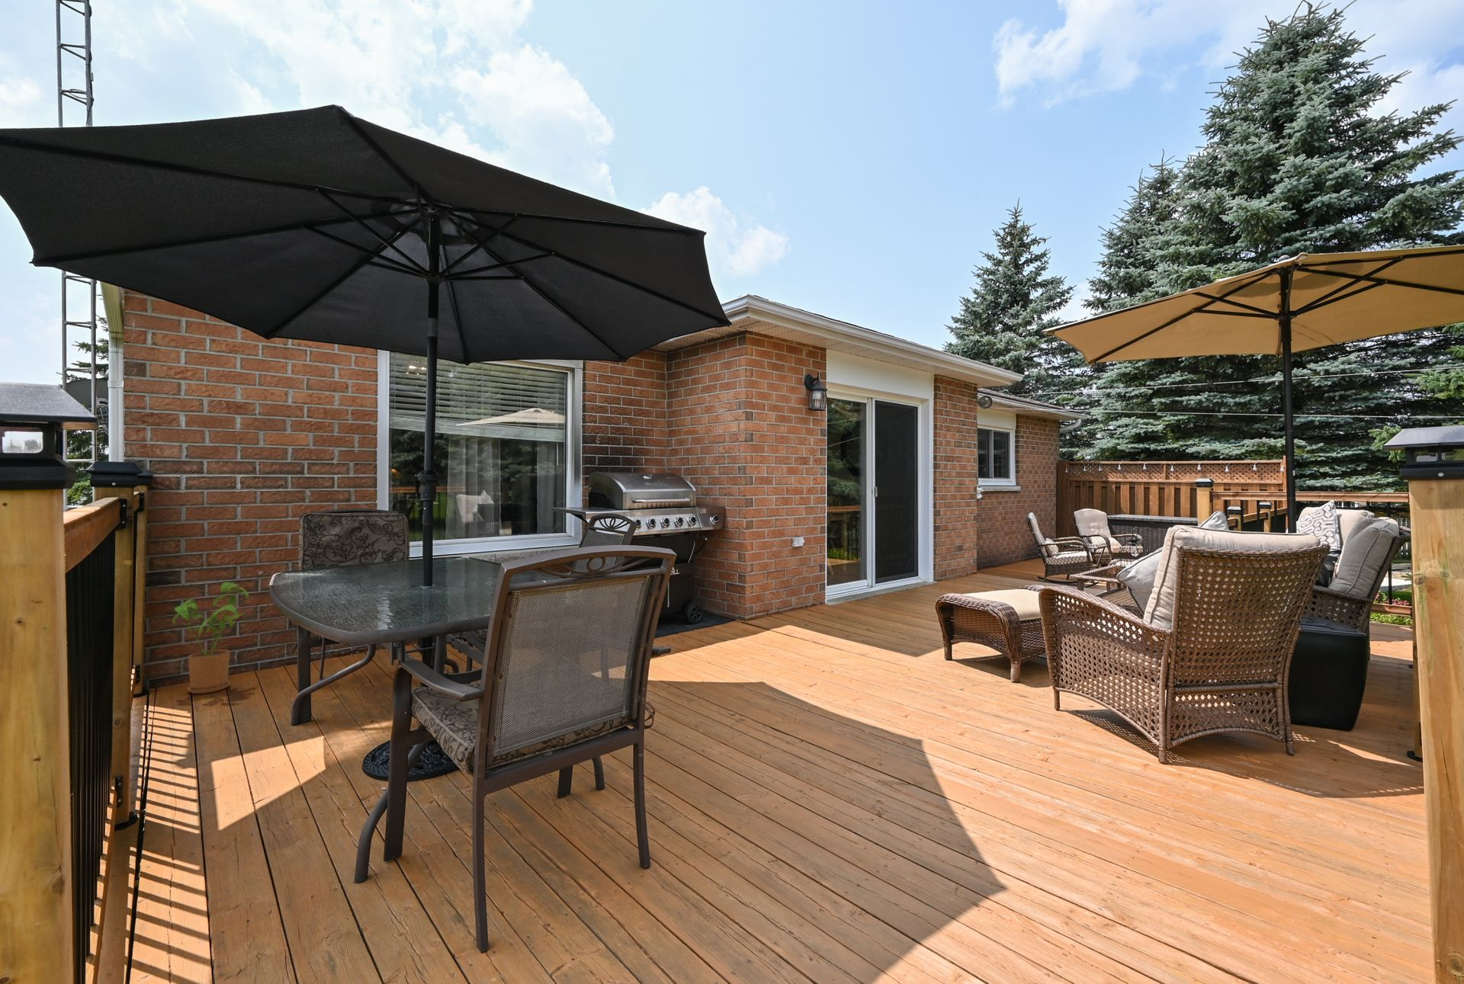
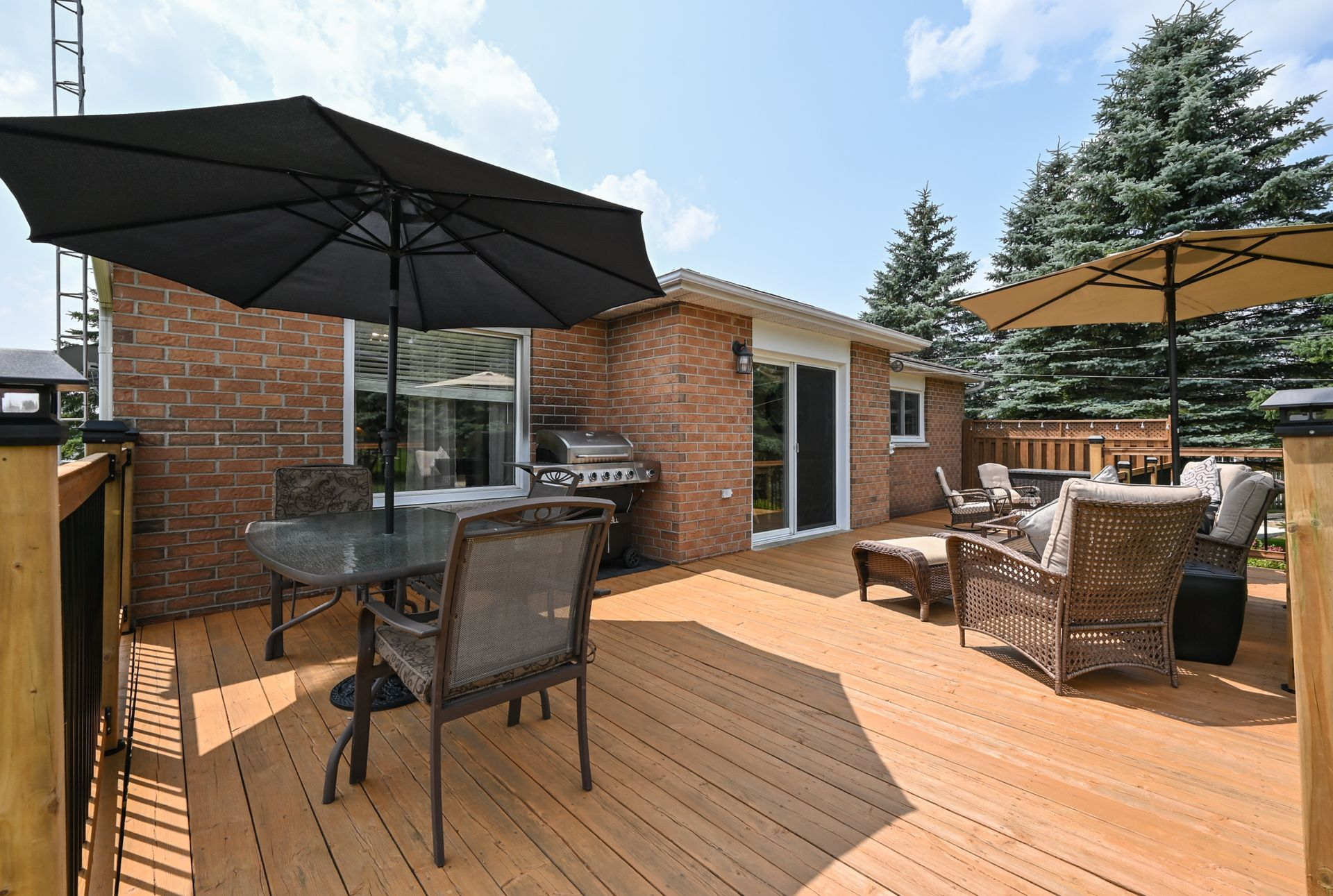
- house plant [172,582,249,694]
